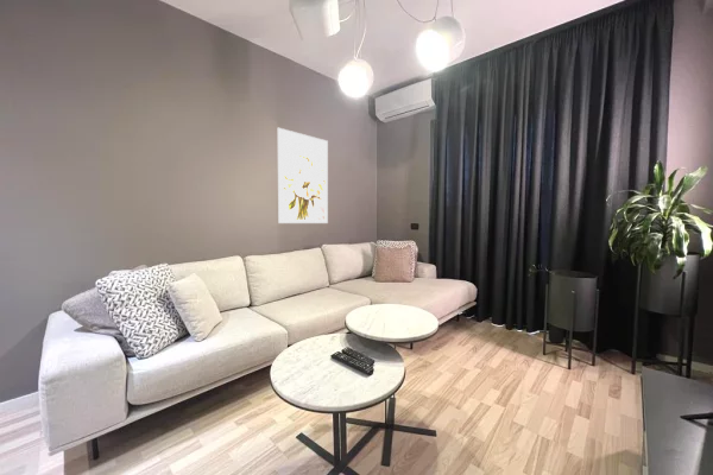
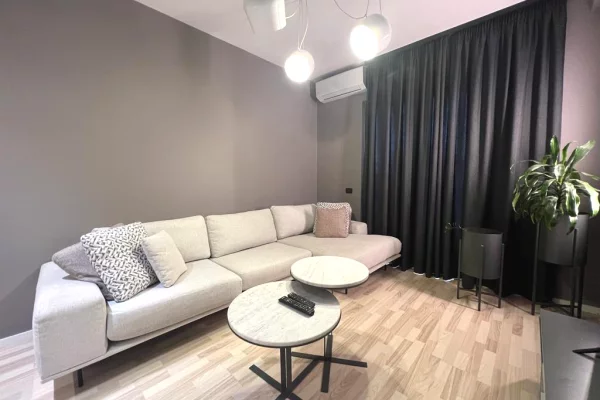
- wall art [277,127,329,224]
